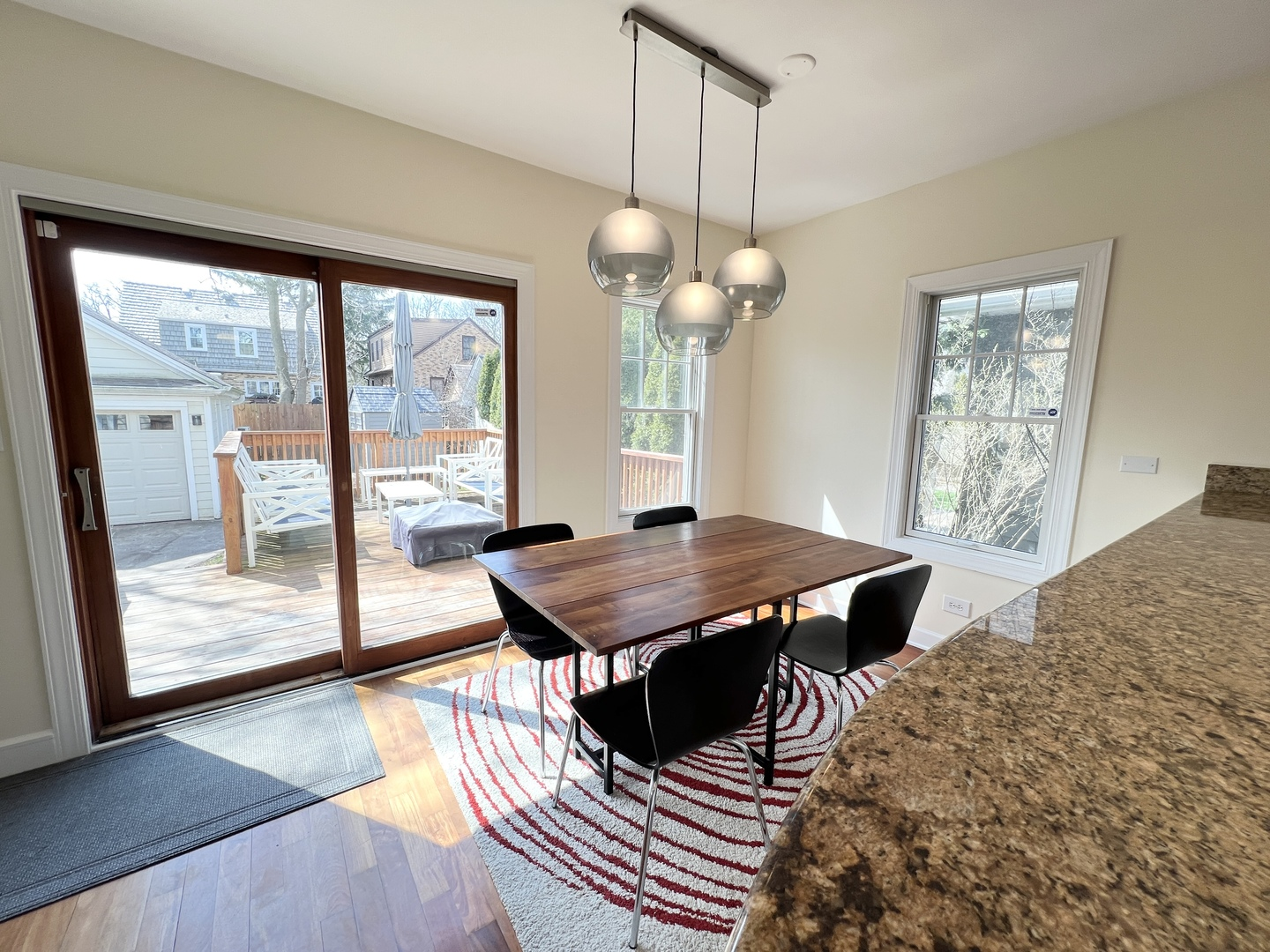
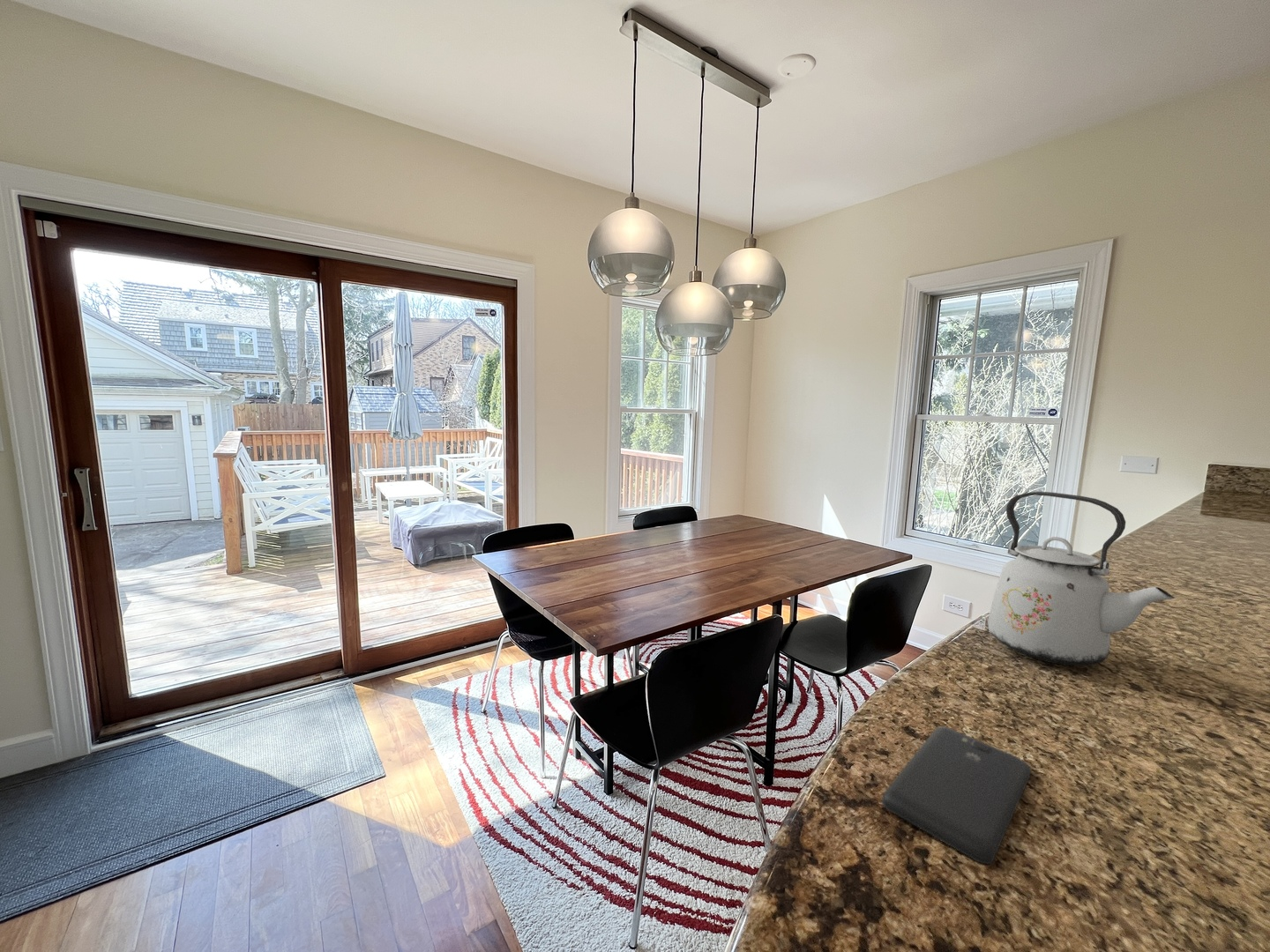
+ kettle [987,491,1175,666]
+ smartphone [881,725,1032,865]
